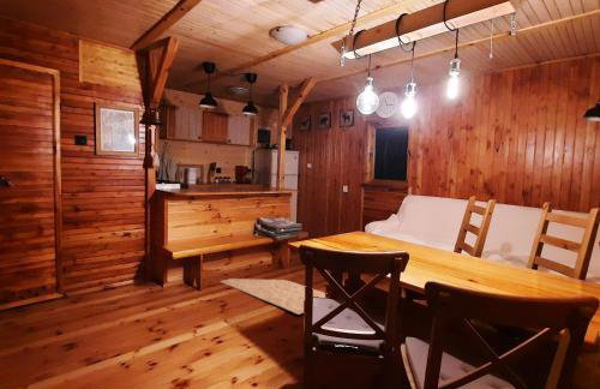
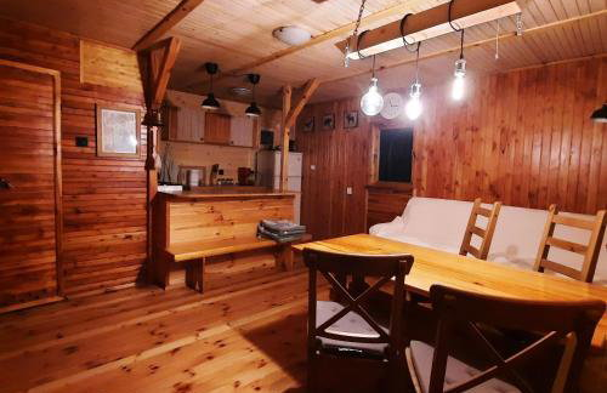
- rug [220,277,326,316]
